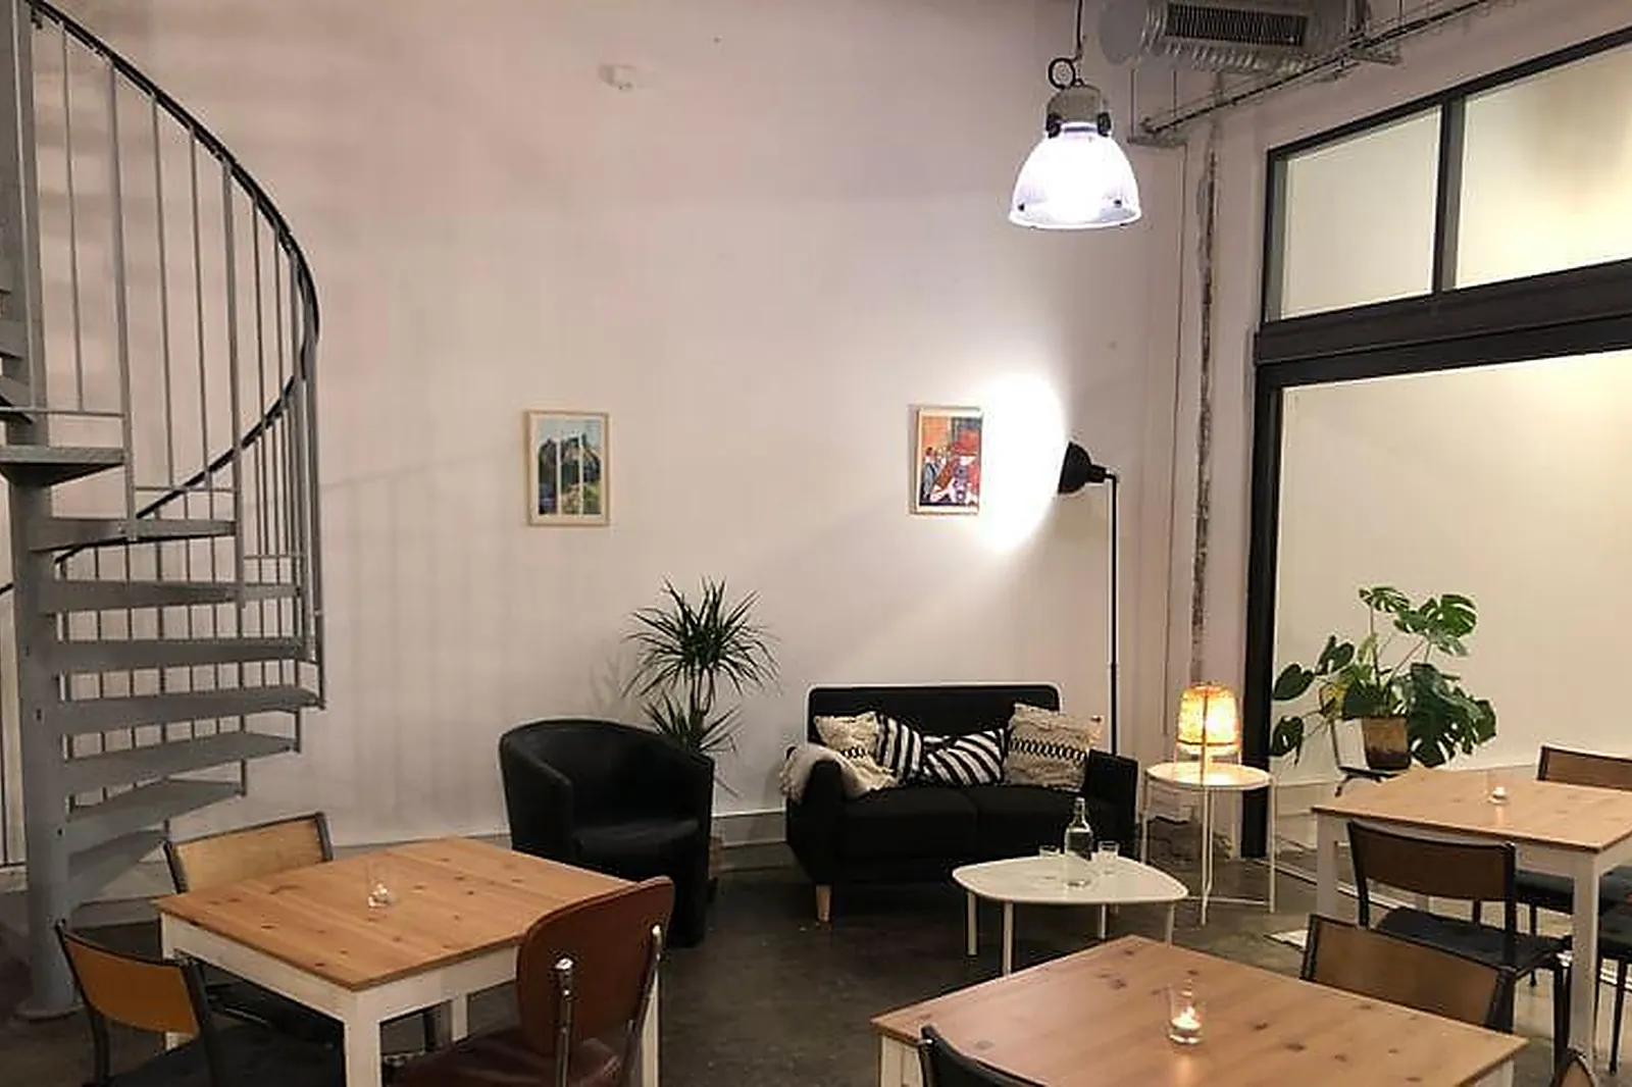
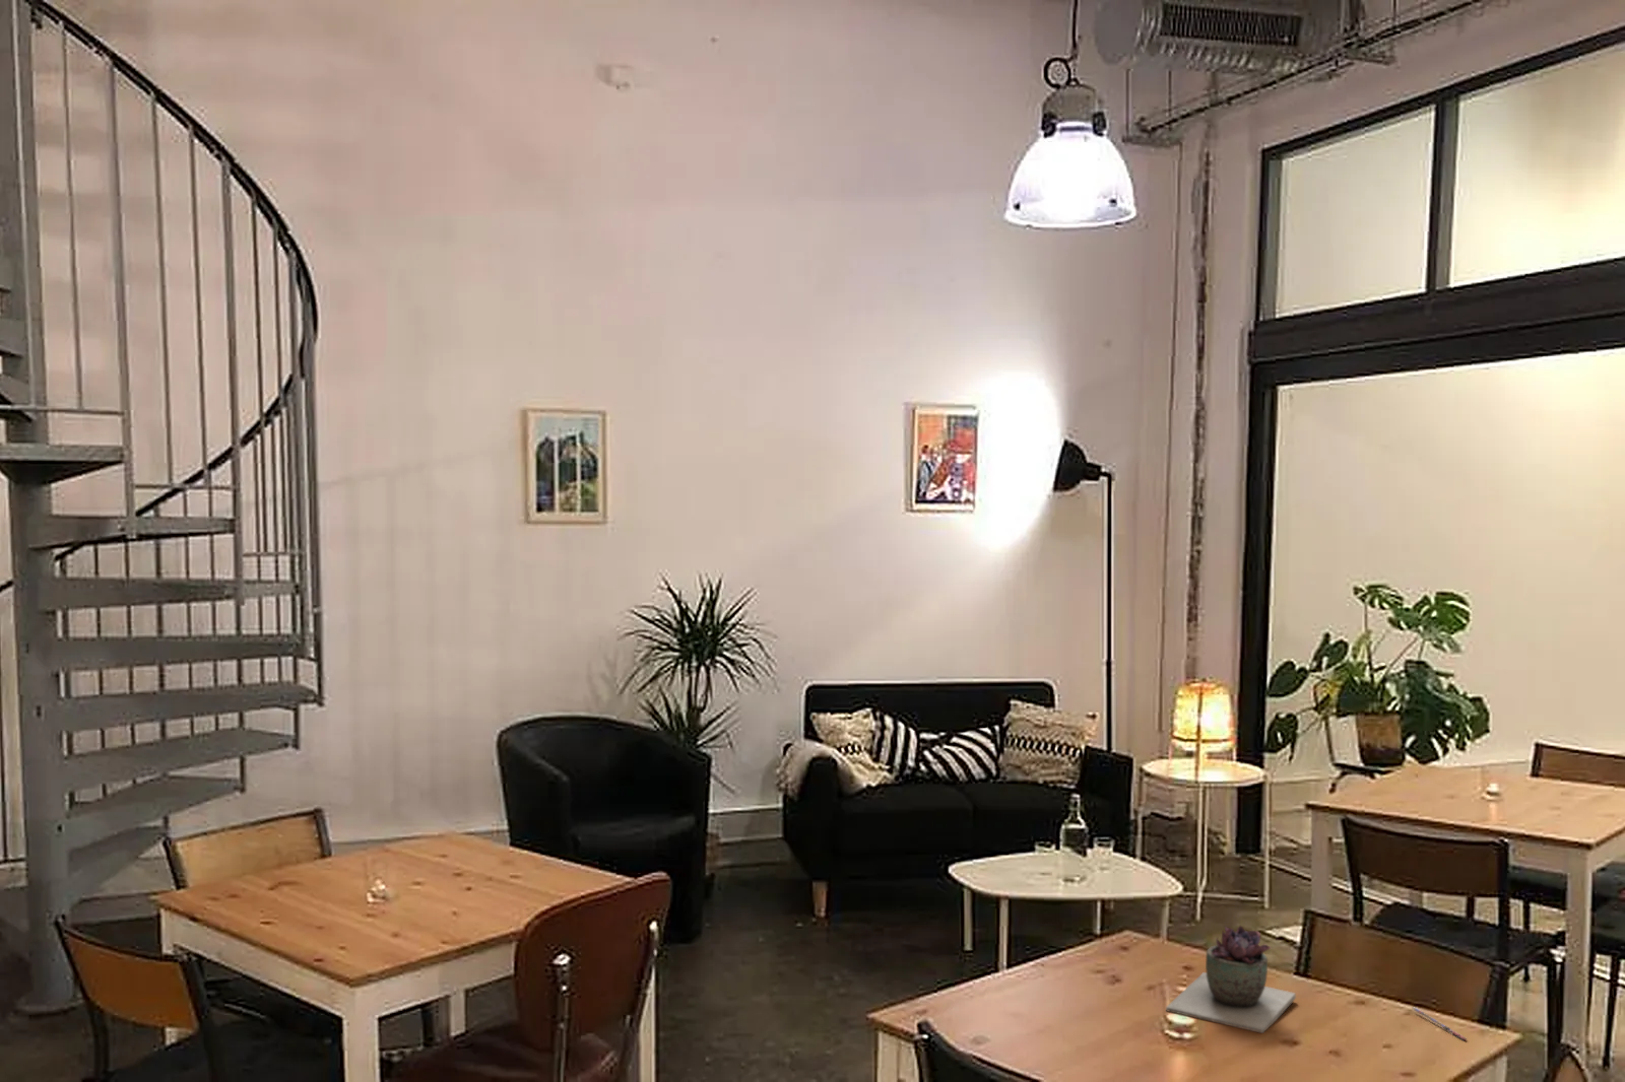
+ succulent plant [1165,925,1296,1034]
+ pen [1411,1006,1469,1042]
